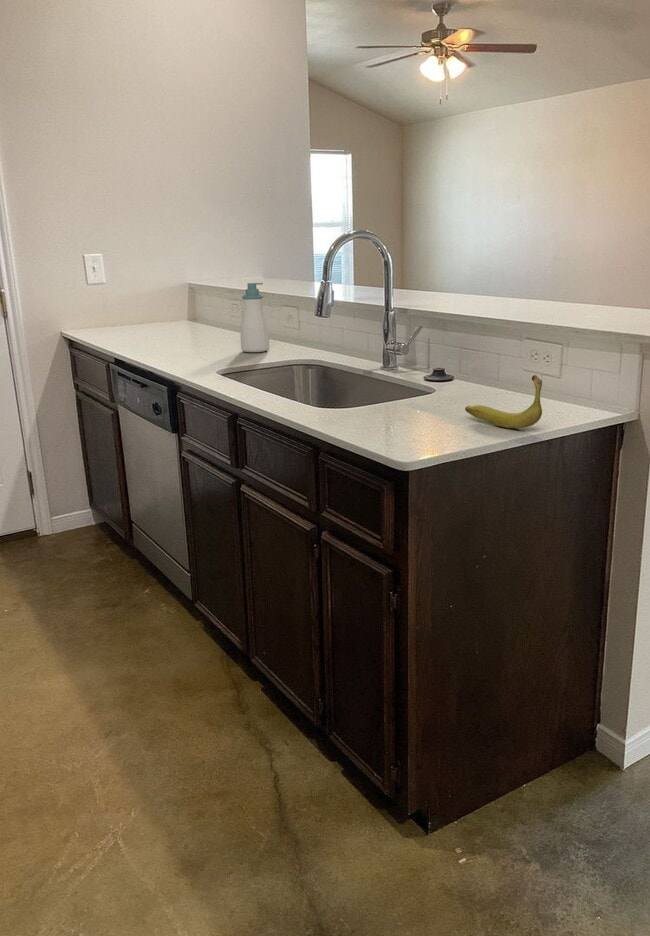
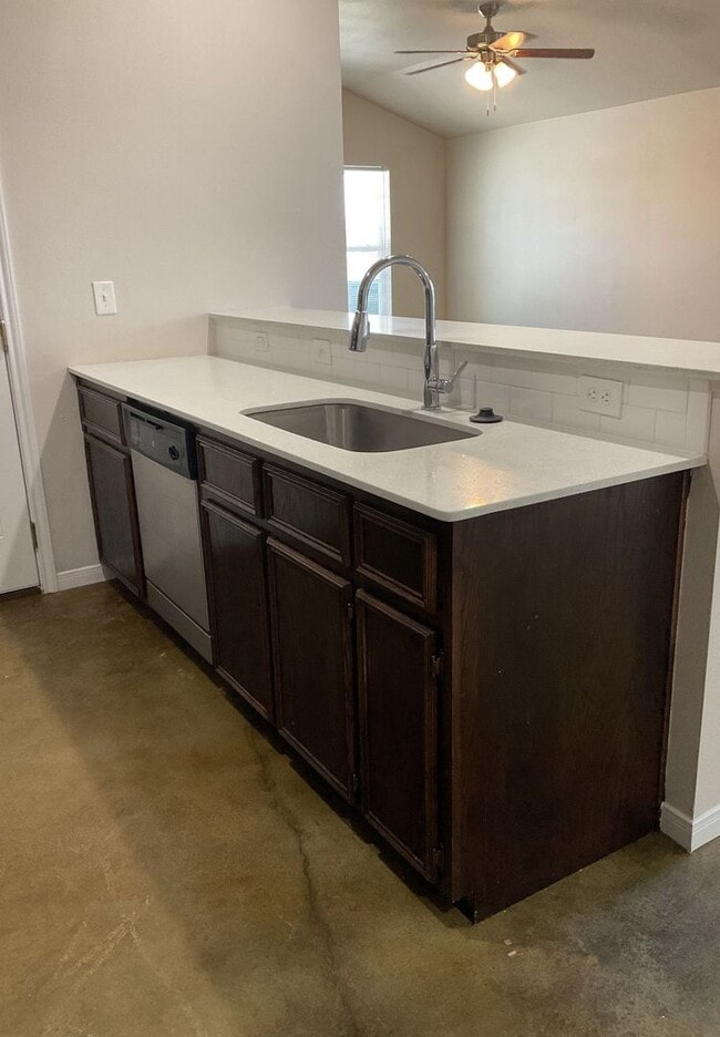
- banana [464,374,543,429]
- soap bottle [240,282,270,353]
